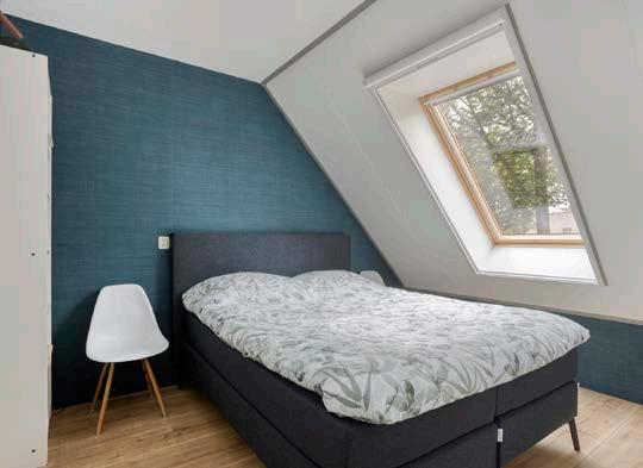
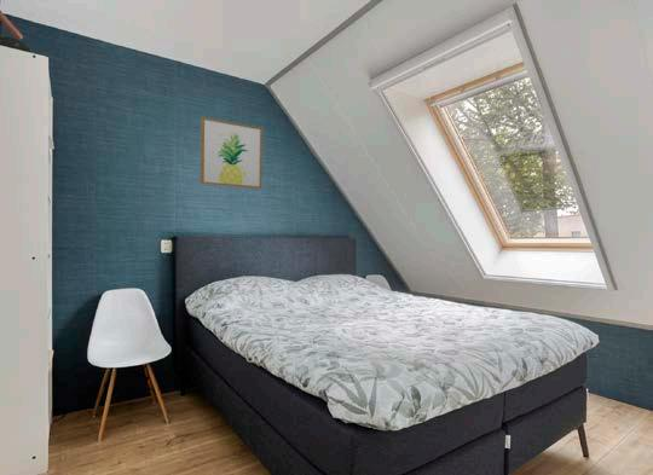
+ wall art [198,116,264,190]
